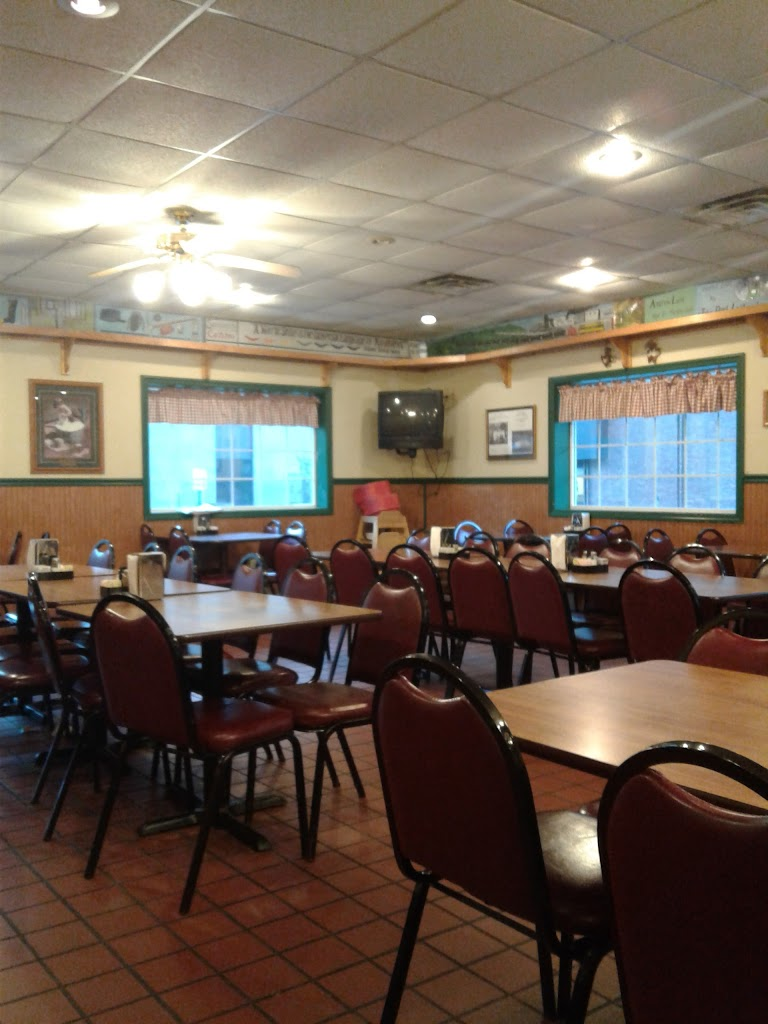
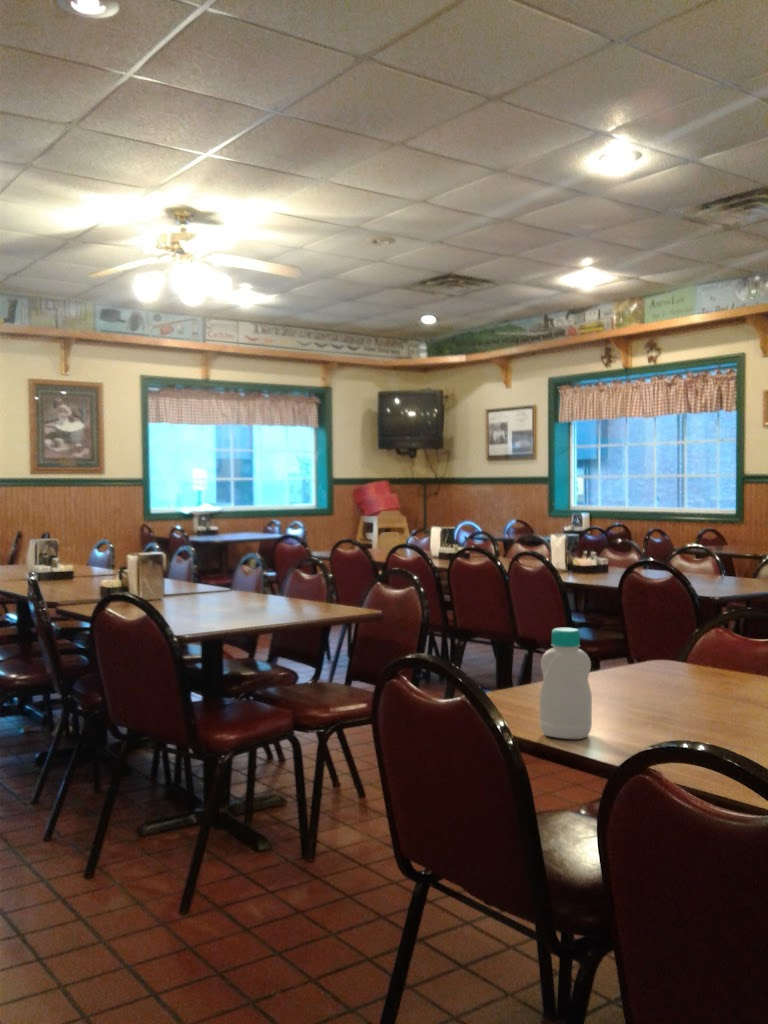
+ bottle [539,627,593,740]
